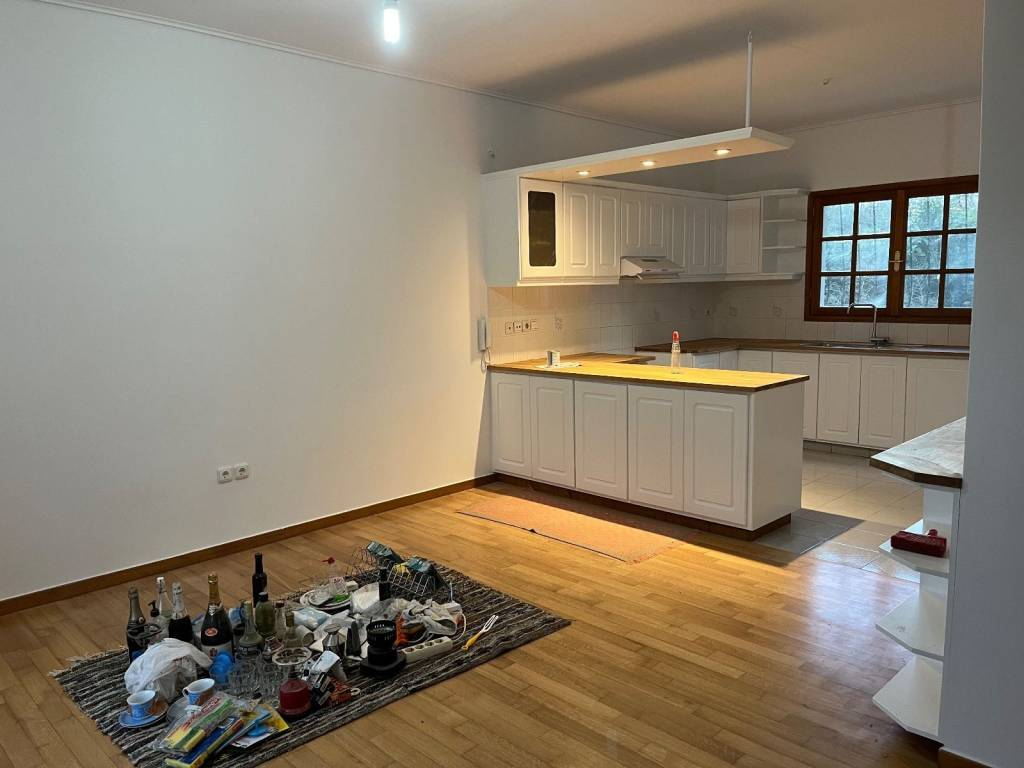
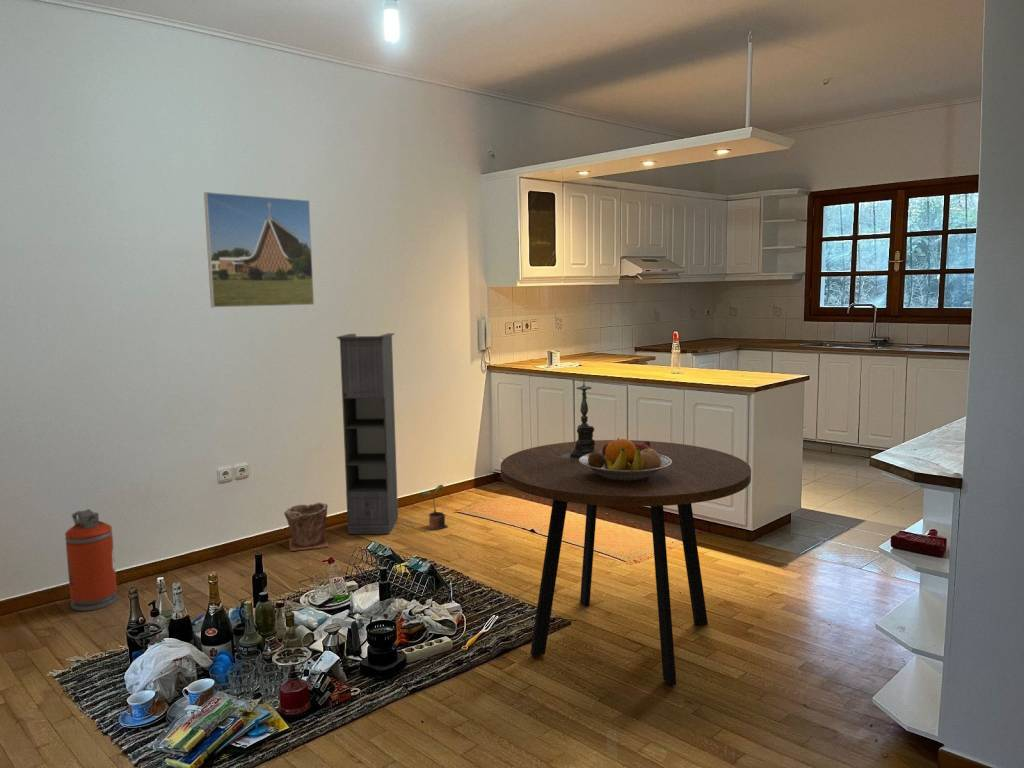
+ storage cabinet [336,332,399,535]
+ dining table [500,439,752,687]
+ candle holder [558,374,595,460]
+ potted plant [420,484,449,531]
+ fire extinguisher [64,508,119,612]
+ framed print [203,191,315,309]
+ plant pot [283,502,330,552]
+ fruit bowl [579,437,672,481]
